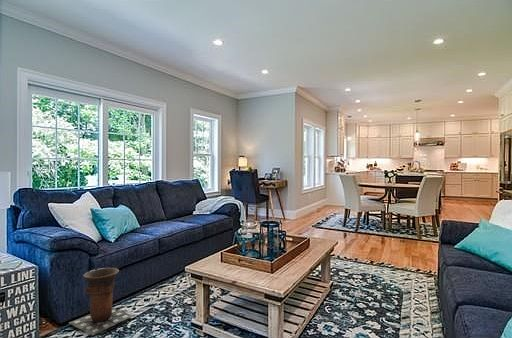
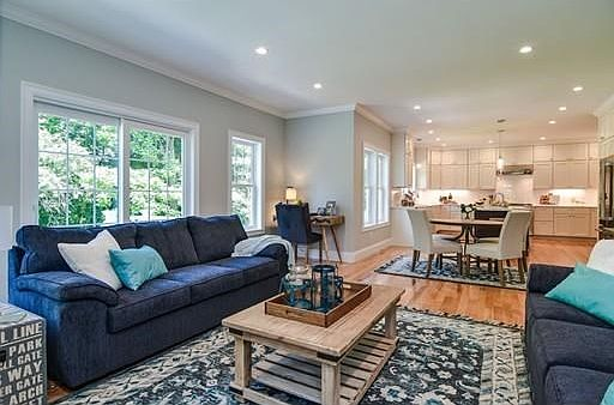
- vase [68,267,134,336]
